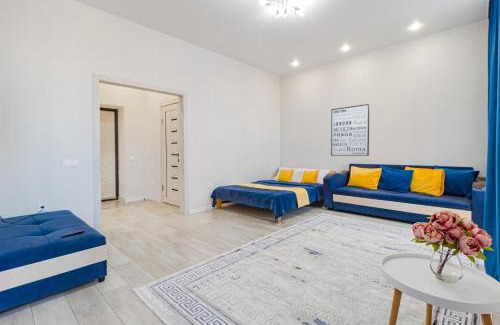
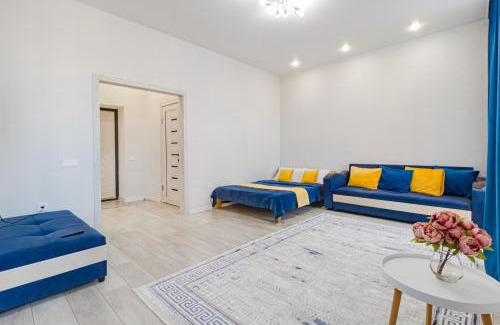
- wall art [330,103,370,157]
